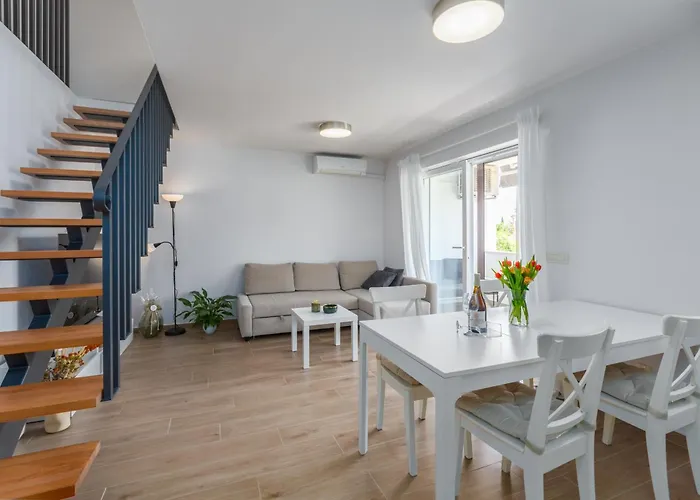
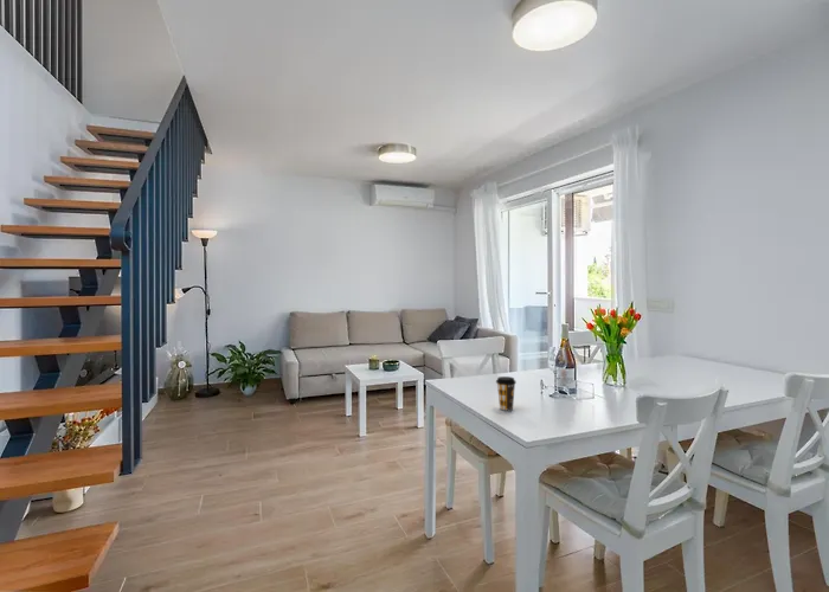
+ coffee cup [495,375,518,412]
